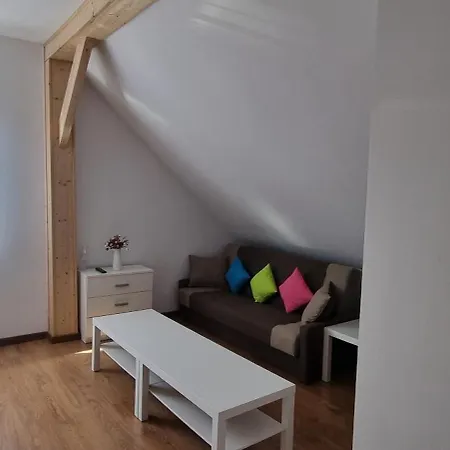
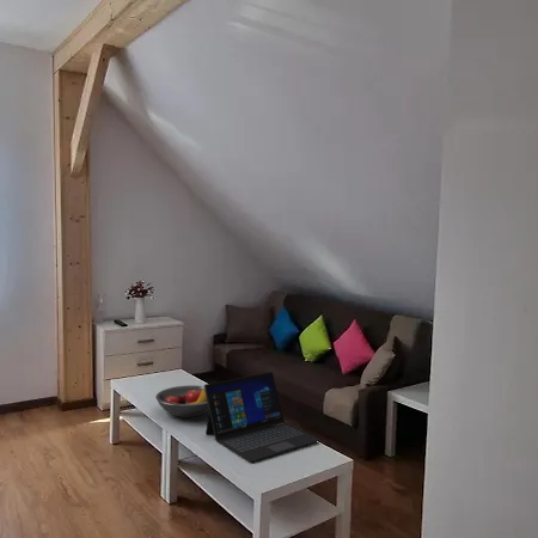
+ fruit bowl [154,384,209,418]
+ laptop [203,371,320,463]
